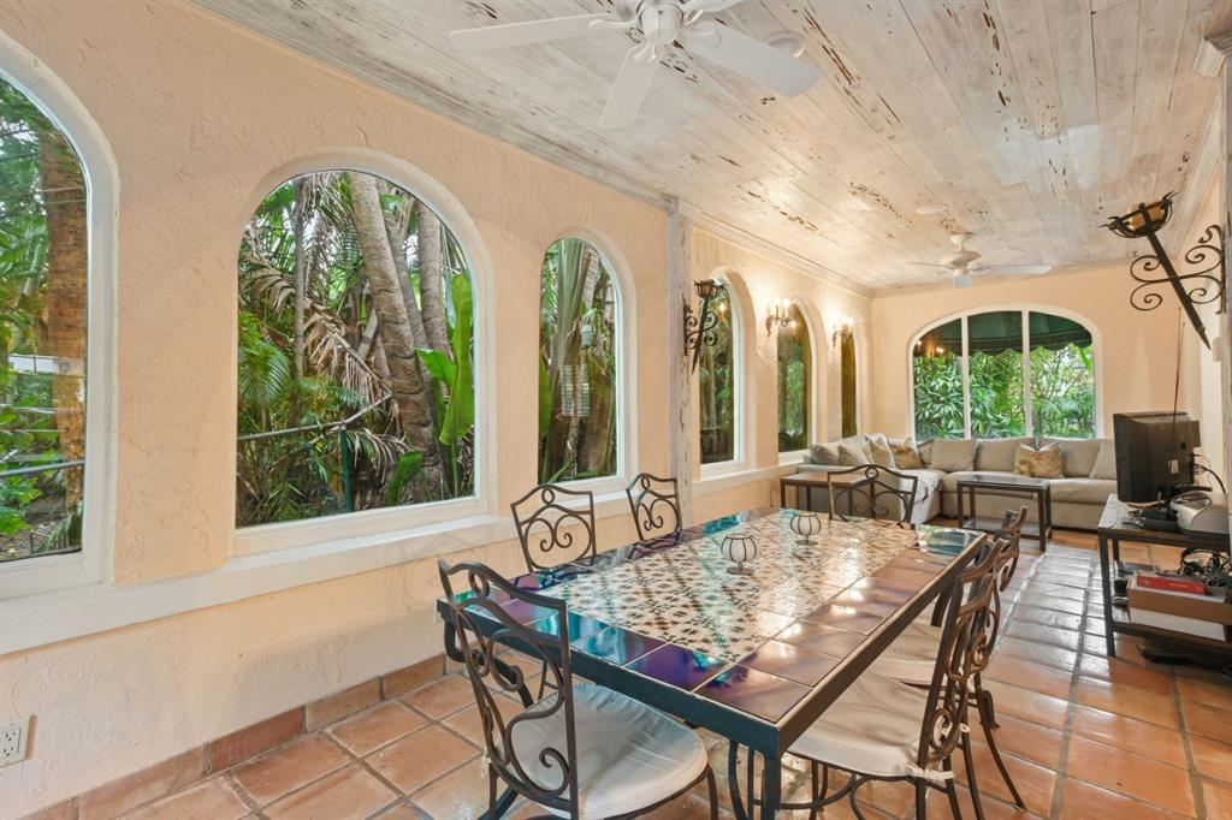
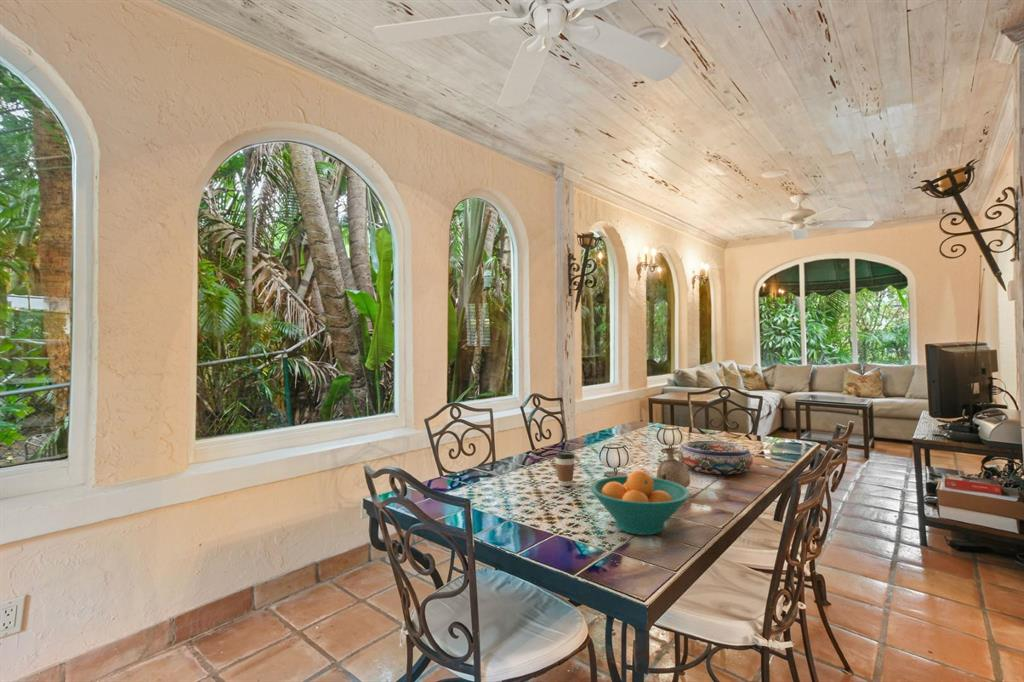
+ bowl [677,440,754,475]
+ coffee cup [554,450,576,487]
+ fruit bowl [589,470,691,536]
+ vase [656,447,691,488]
